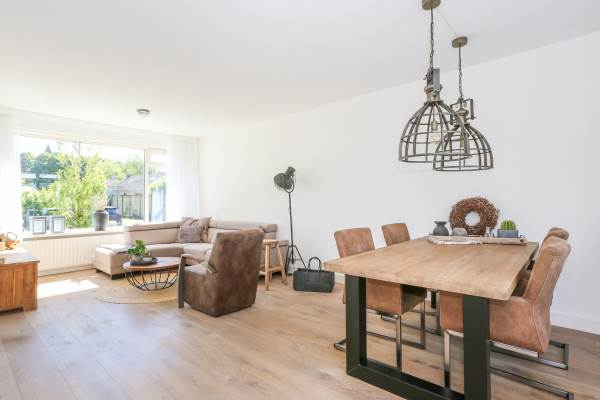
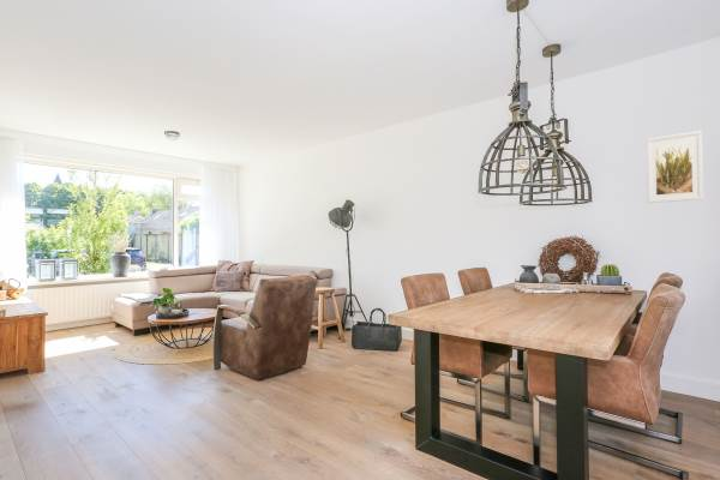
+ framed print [644,130,704,204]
